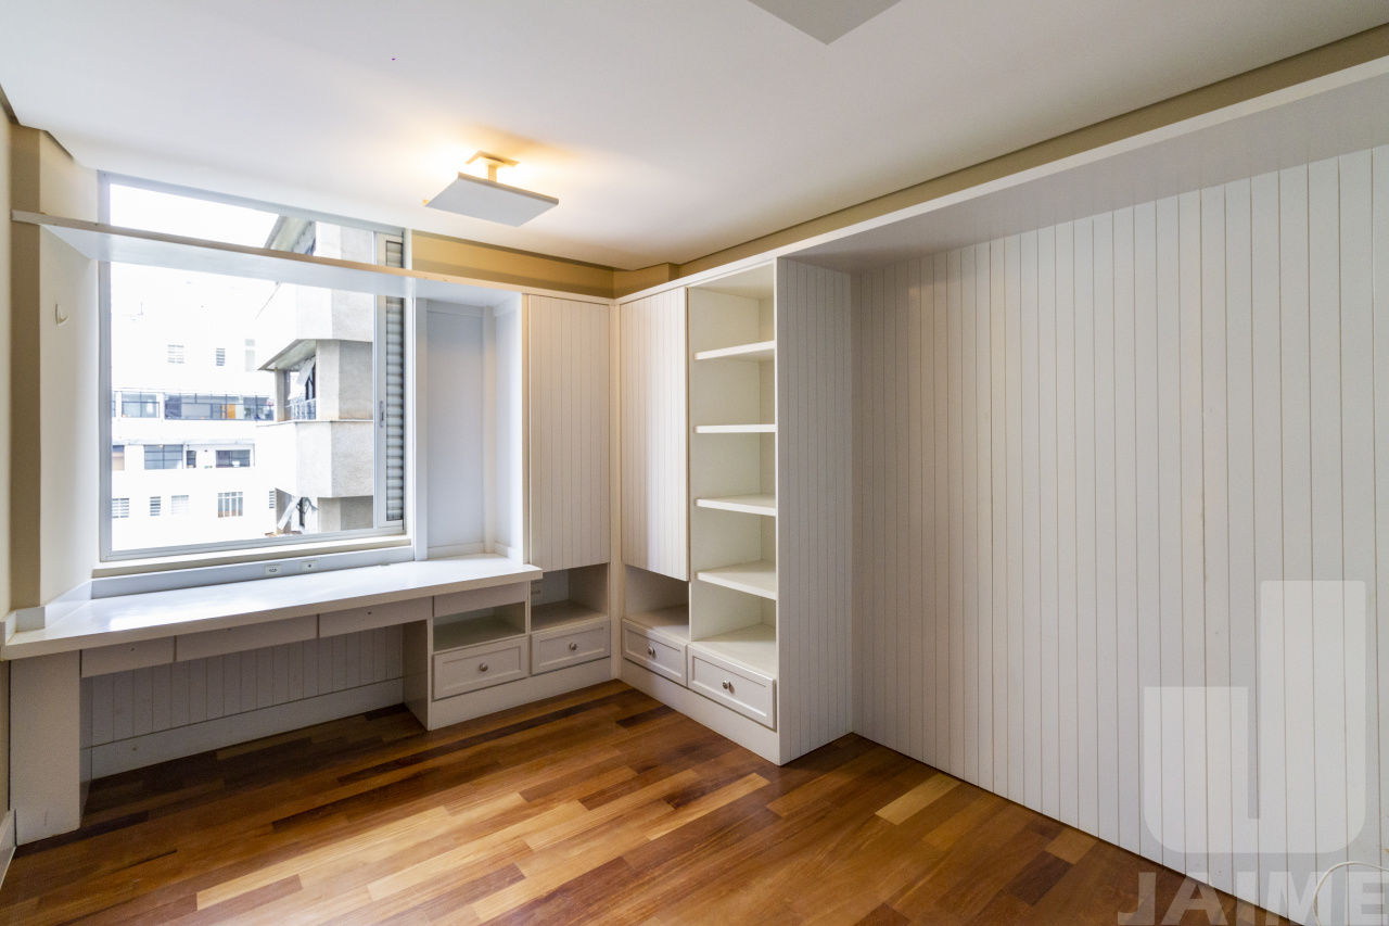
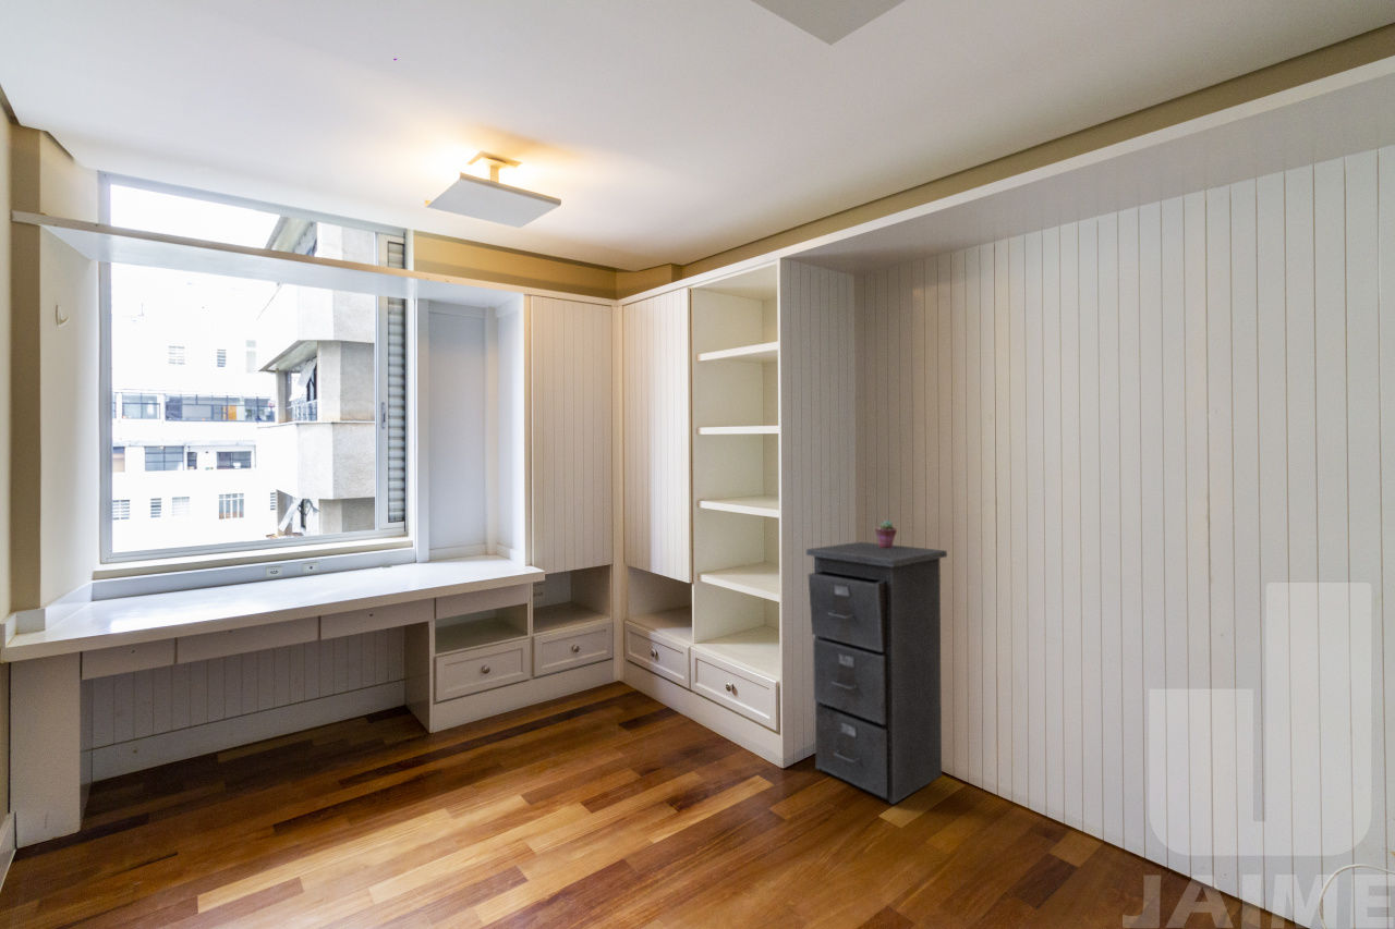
+ filing cabinet [805,540,948,805]
+ potted succulent [874,519,898,548]
